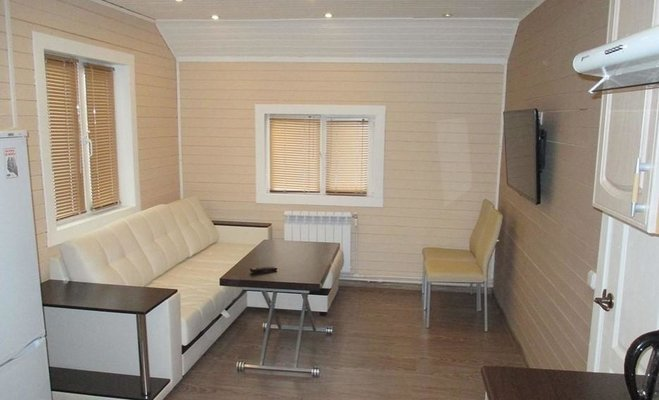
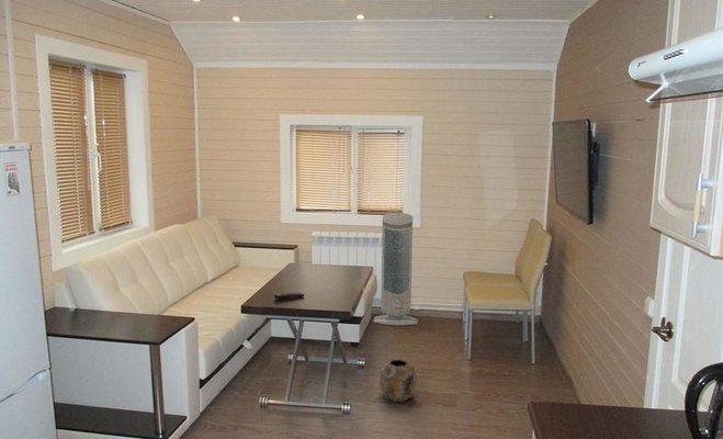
+ planter [379,359,418,403]
+ air purifier [372,212,419,326]
